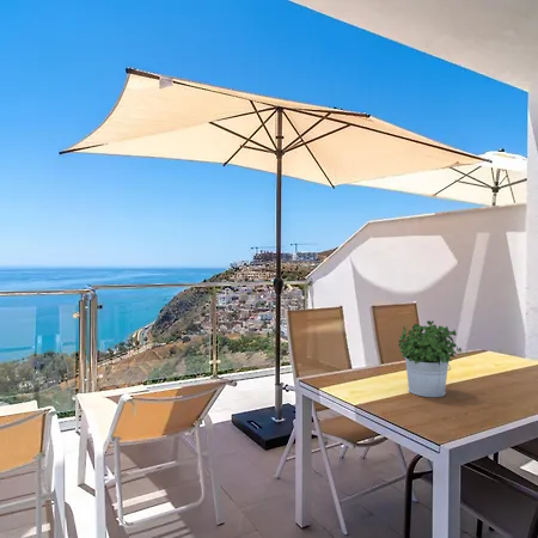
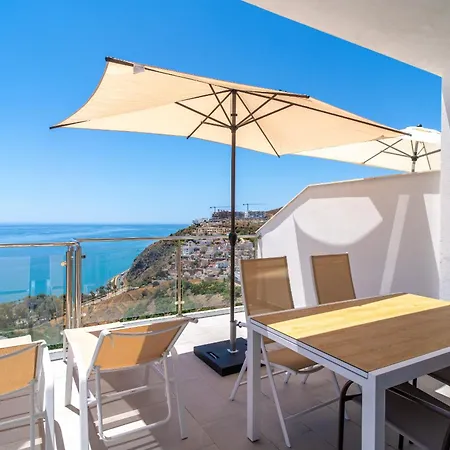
- potted plant [397,319,463,398]
